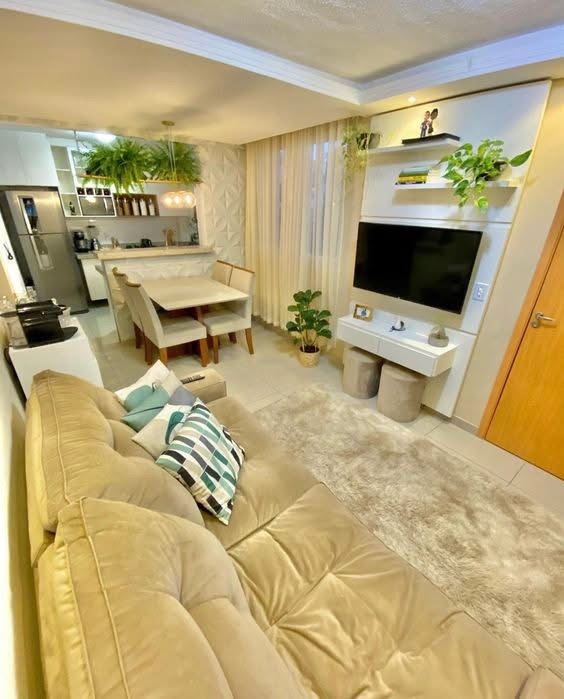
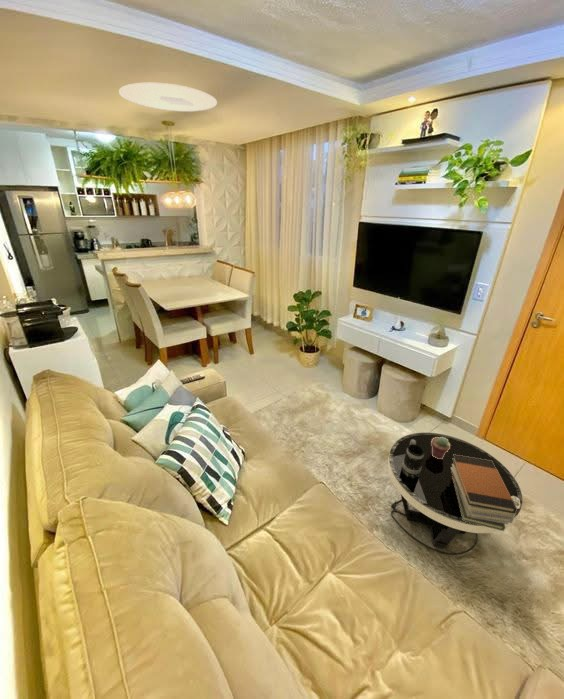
+ side table [387,432,524,556]
+ ceiling light [118,82,218,113]
+ potted succulent [431,437,450,459]
+ mug [401,439,424,478]
+ book stack [451,454,517,532]
